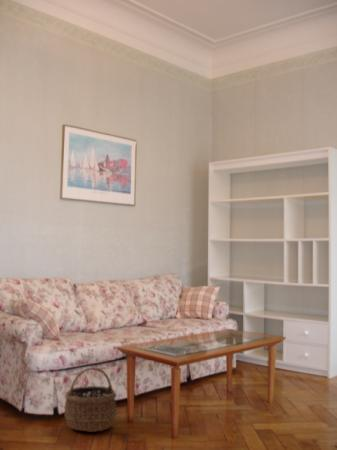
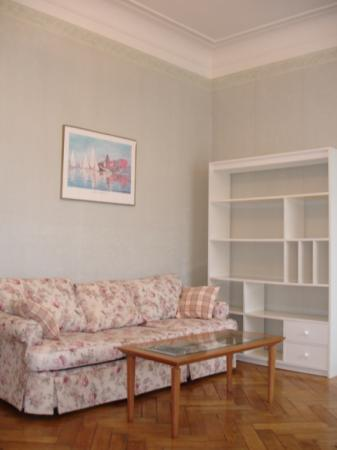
- wicker basket [63,366,118,433]
